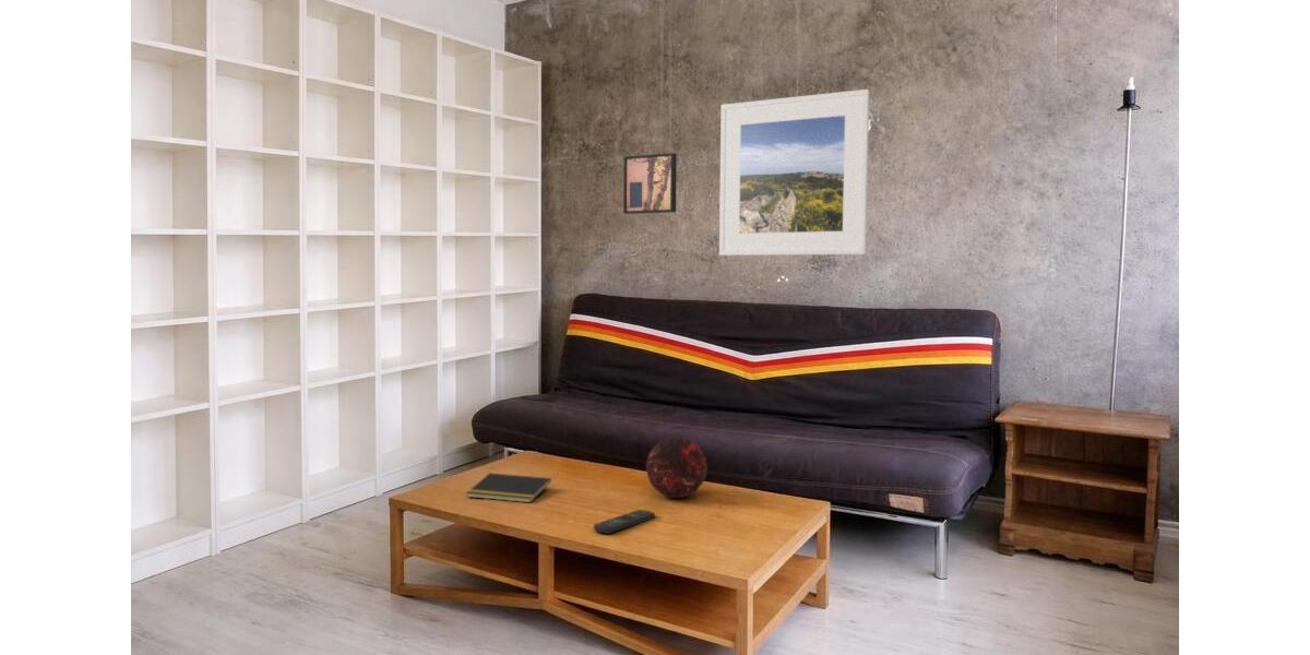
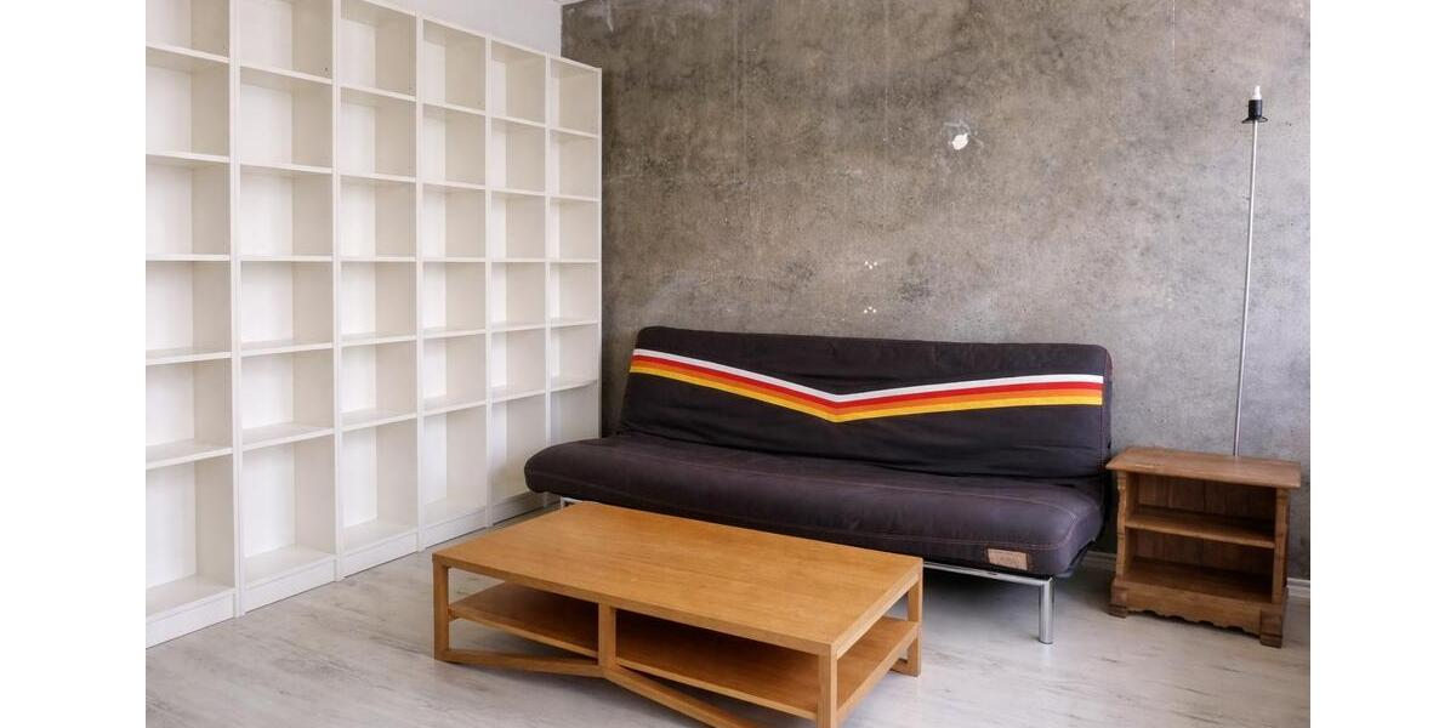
- notepad [465,472,552,503]
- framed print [718,88,870,257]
- wall art [622,152,678,215]
- decorative orb [645,436,708,499]
- remote control [593,509,656,535]
